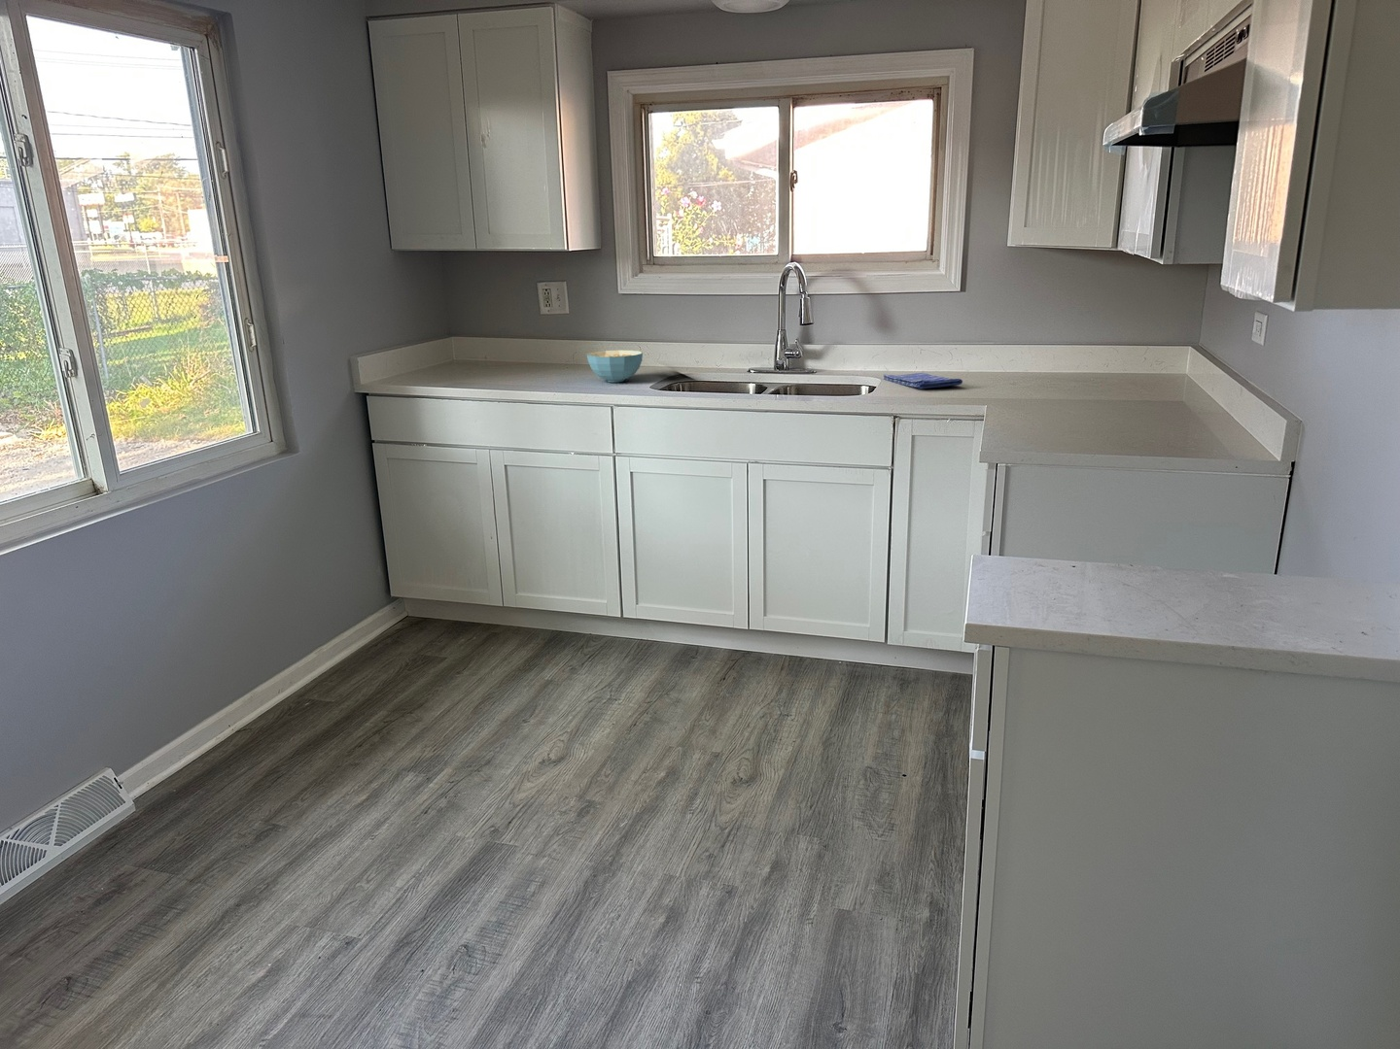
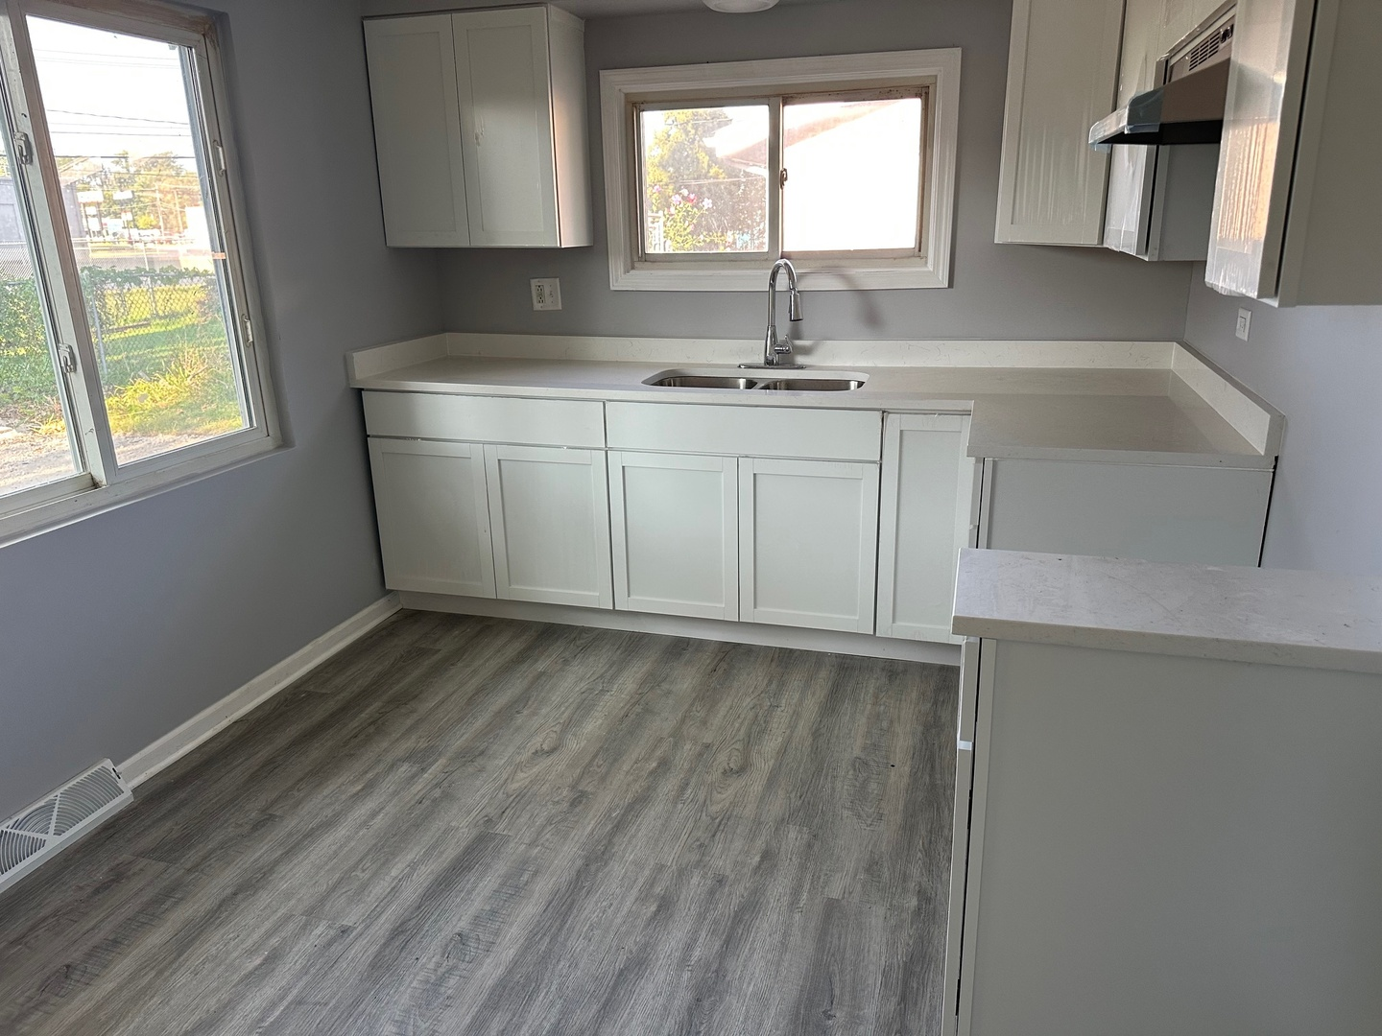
- dish towel [883,372,963,389]
- cereal bowl [586,349,644,382]
